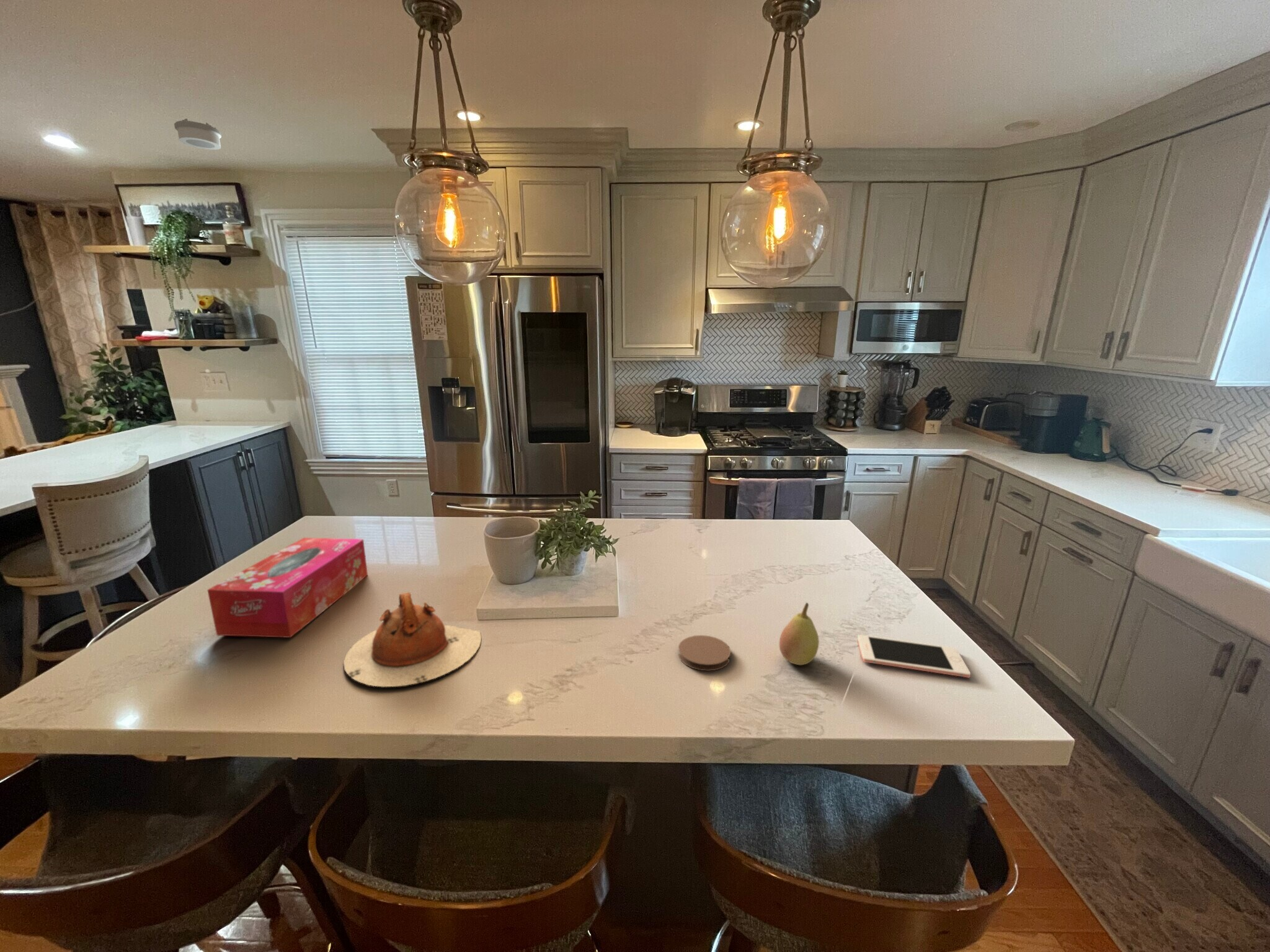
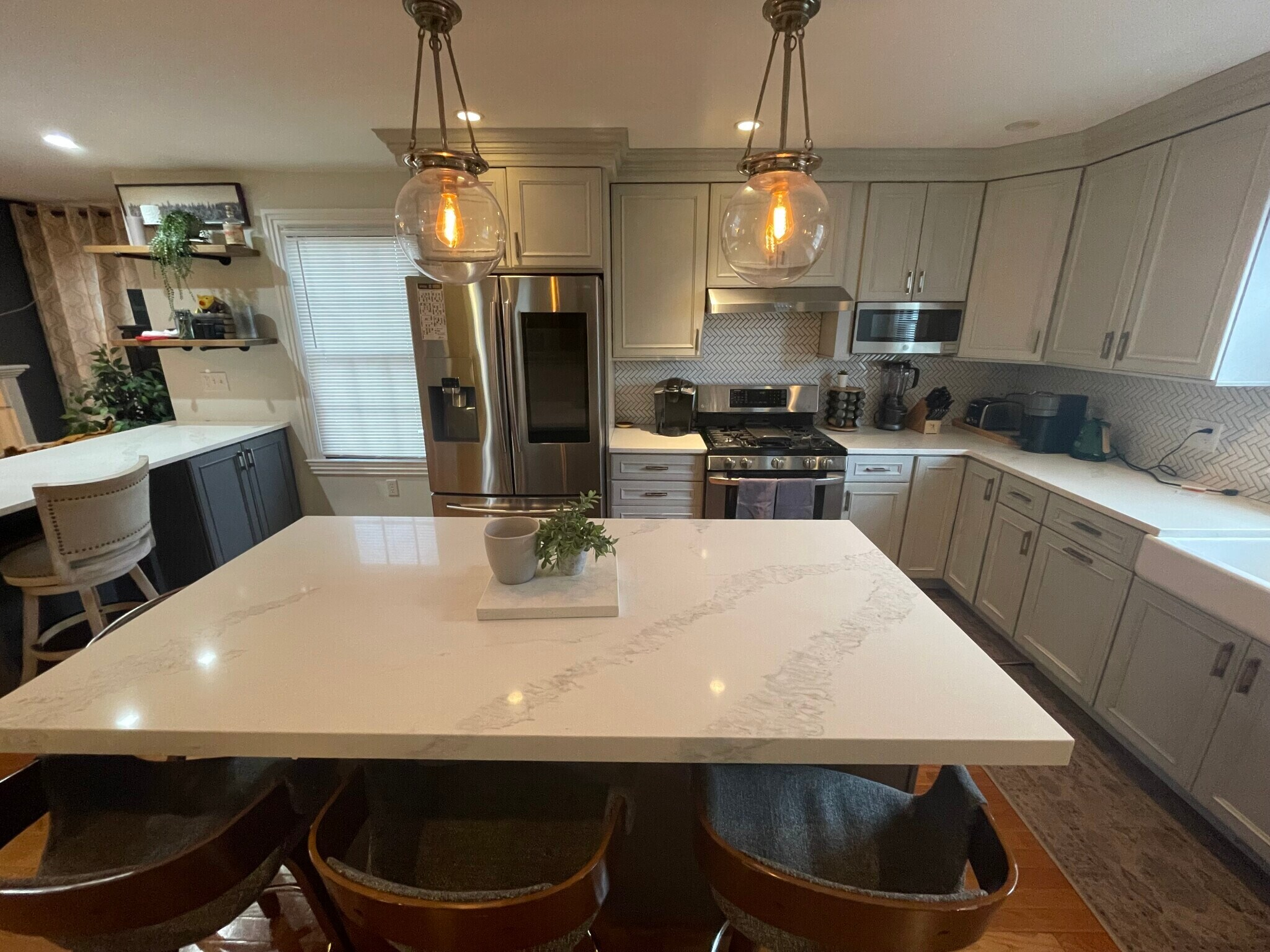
- coaster [678,635,732,672]
- cell phone [857,634,971,679]
- teapot [343,592,482,687]
- smoke detector [174,118,222,151]
- tissue box [206,537,368,638]
- fruit [779,602,820,666]
